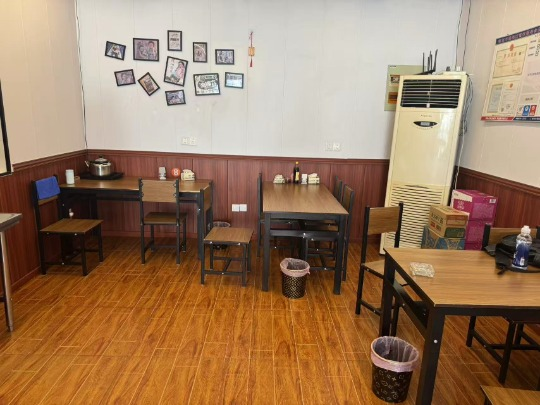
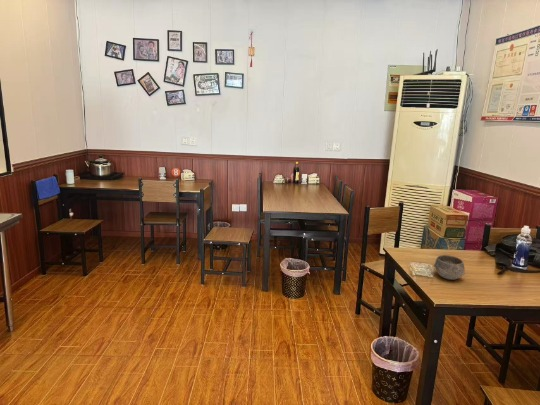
+ bowl [433,254,466,281]
